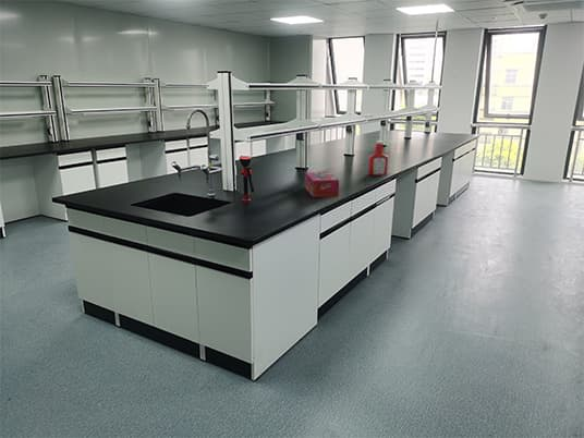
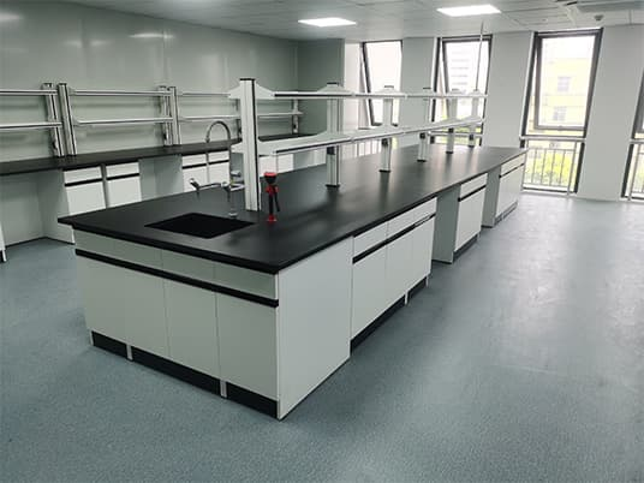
- tissue box [304,171,340,198]
- soap bottle [367,139,389,177]
